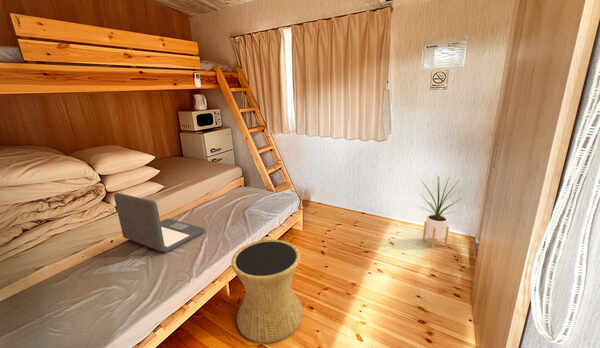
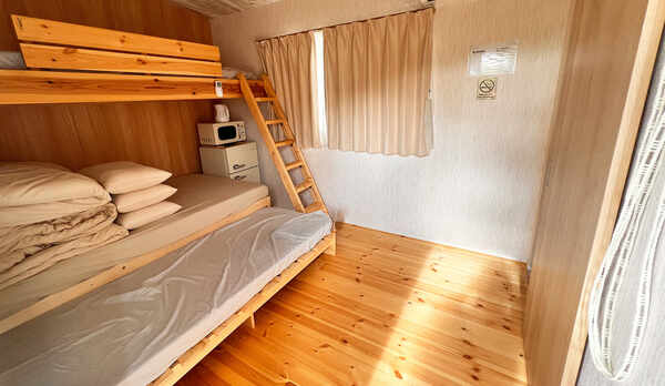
- side table [230,239,304,344]
- house plant [416,173,462,249]
- laptop [113,192,206,253]
